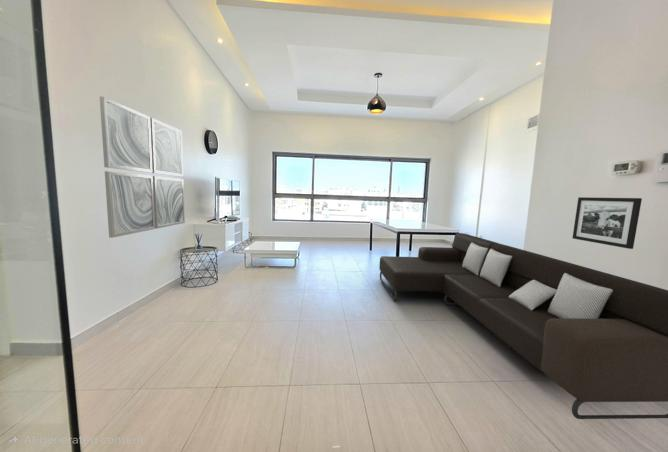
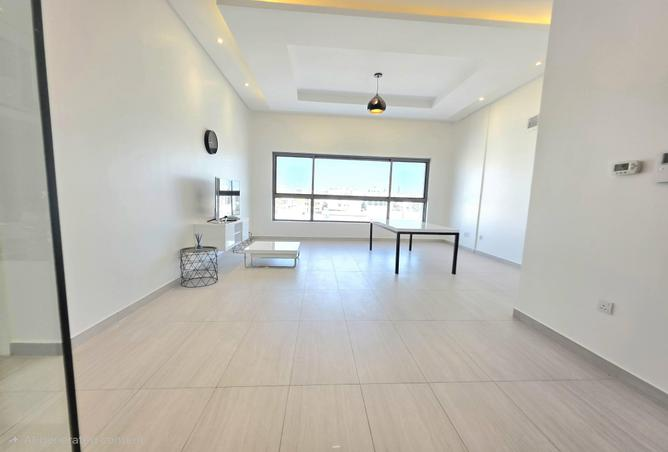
- wall art [99,96,186,239]
- picture frame [572,196,643,250]
- sofa [378,232,668,420]
